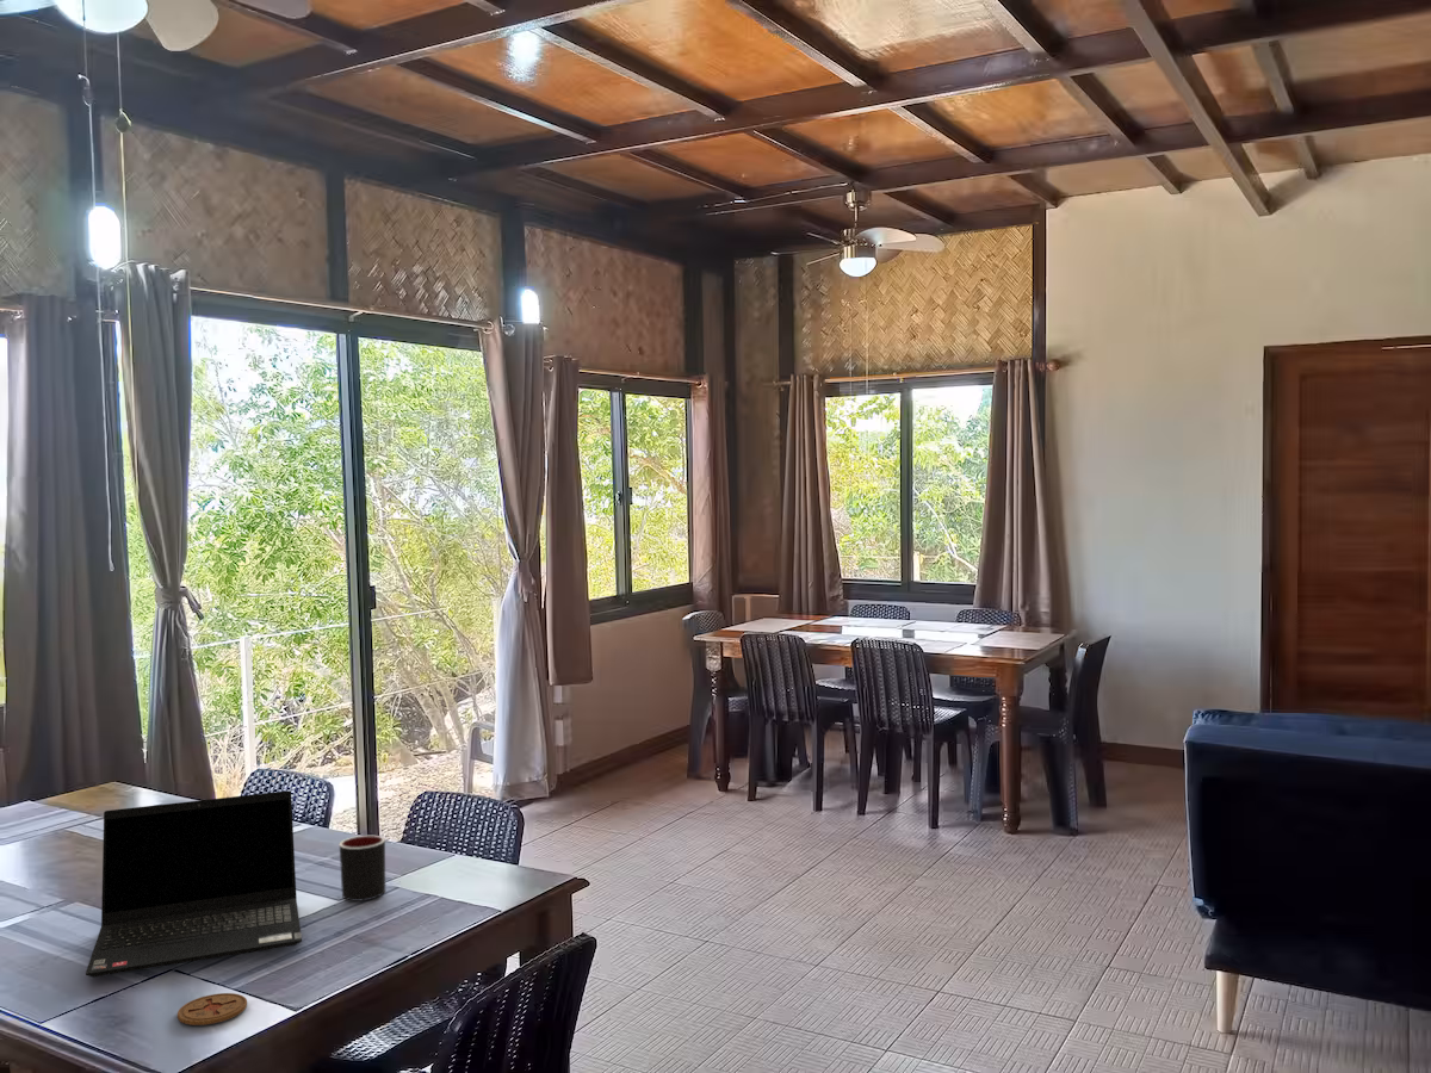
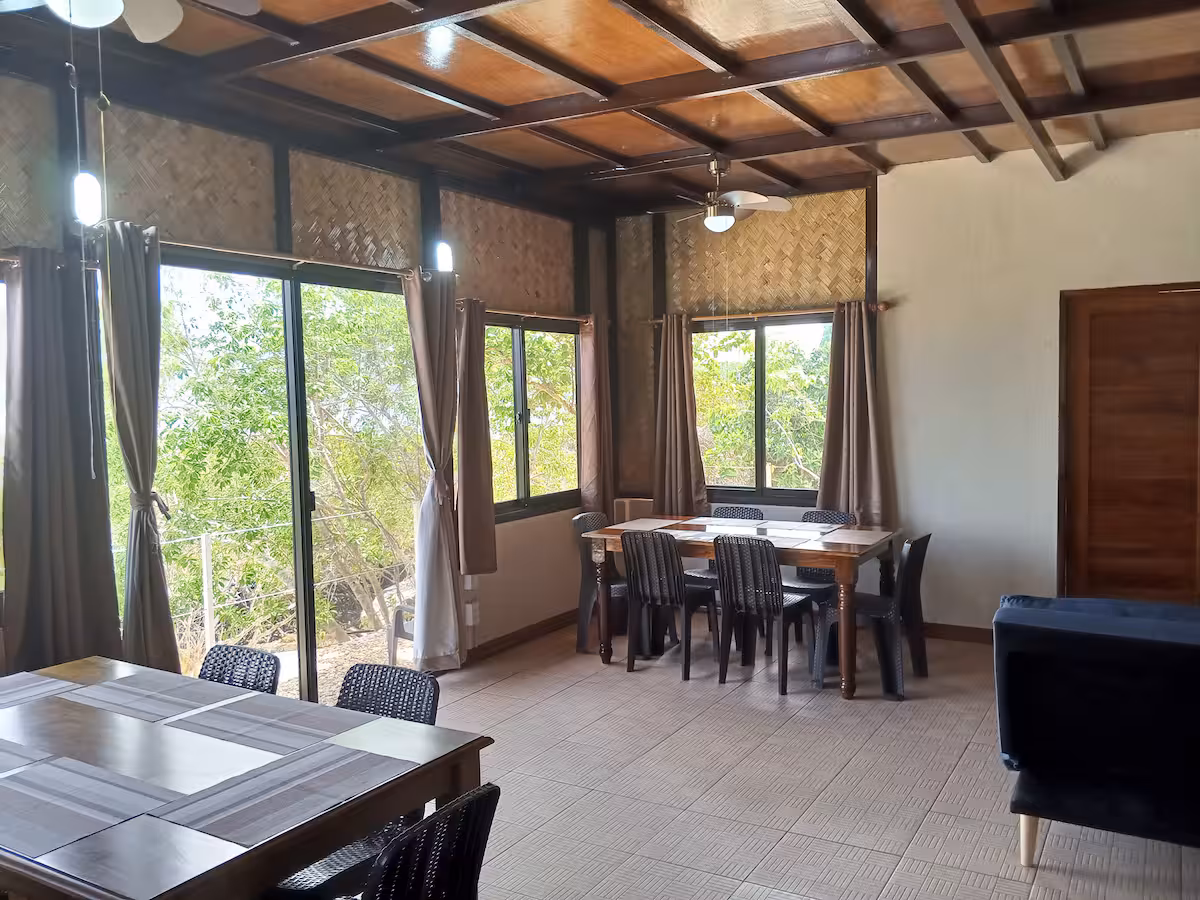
- coaster [176,992,248,1027]
- mug [339,835,386,903]
- laptop computer [85,789,303,979]
